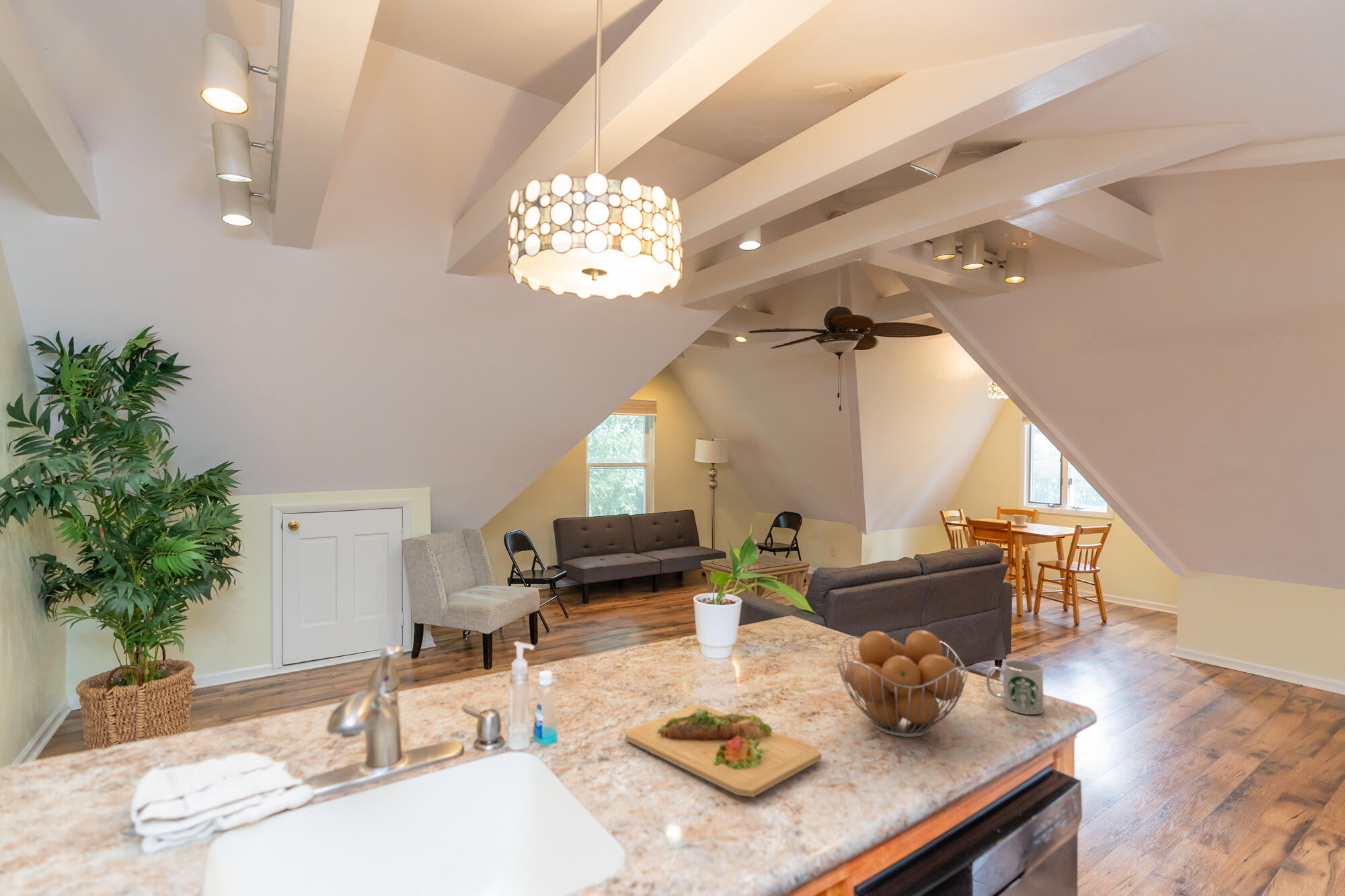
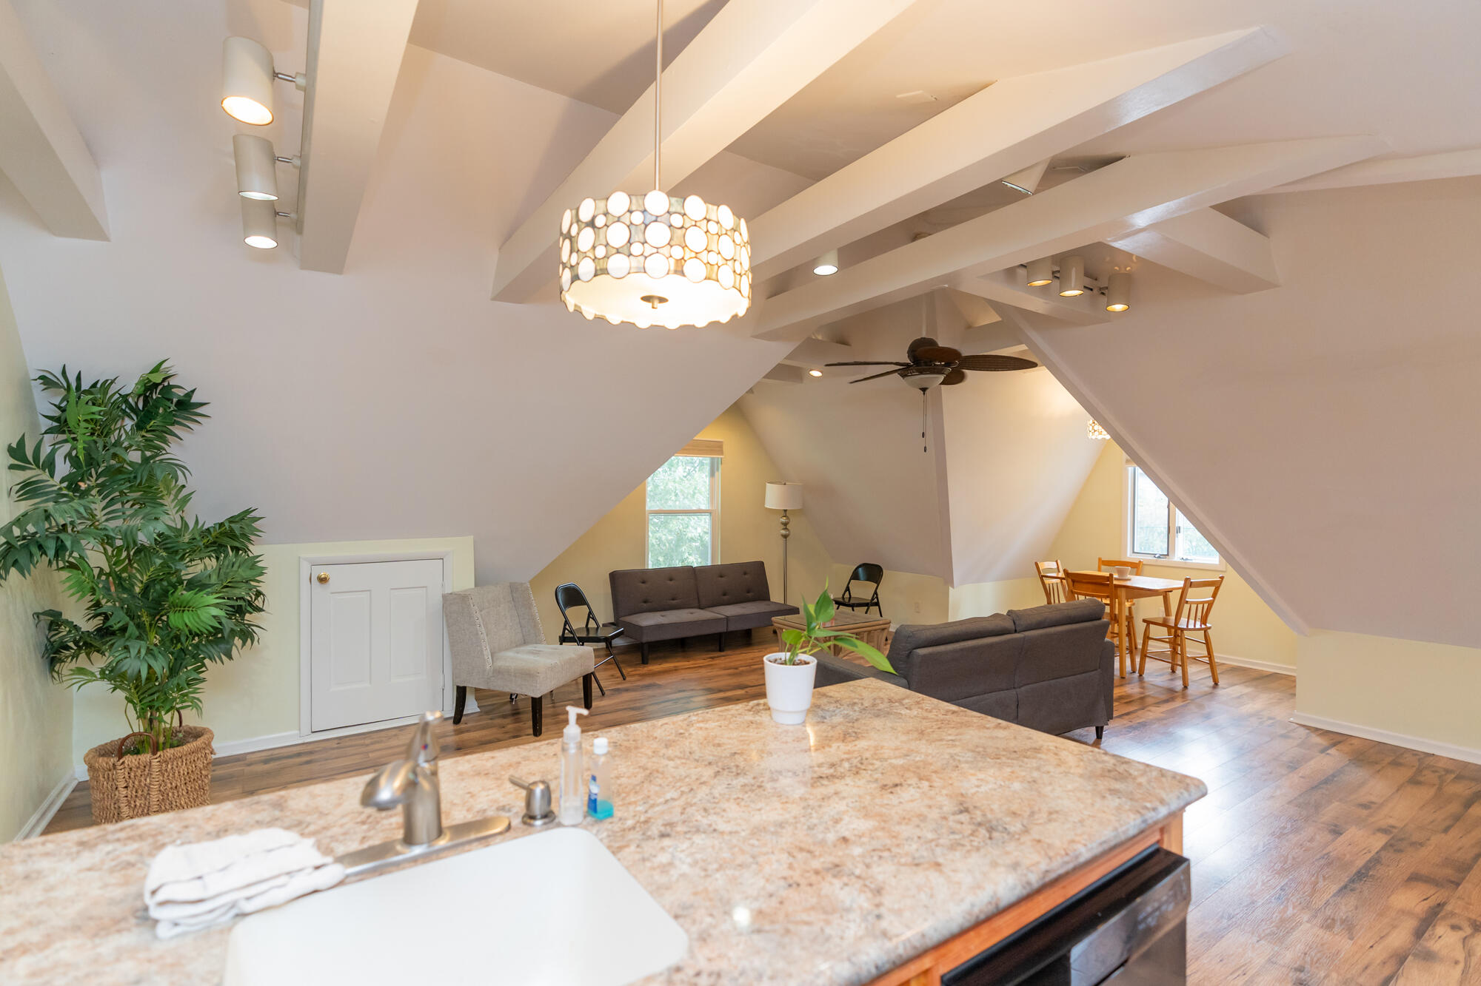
- fruit basket [836,629,969,738]
- mug [985,660,1044,715]
- cutting board [625,704,822,798]
